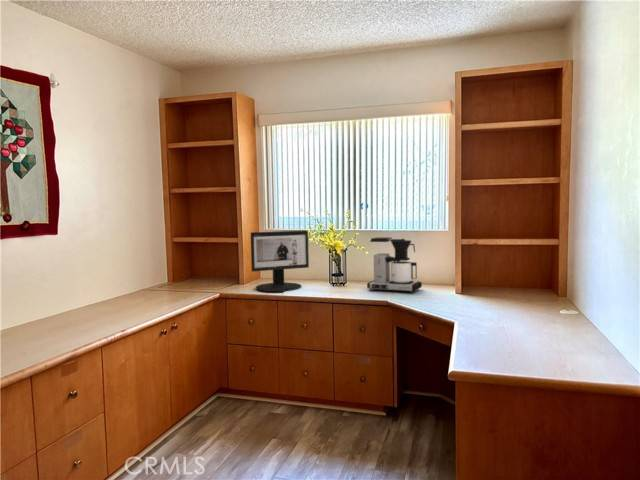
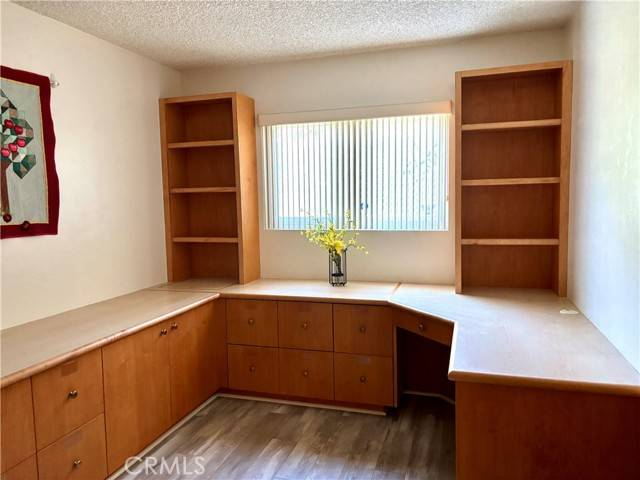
- coffee maker [366,236,423,294]
- computer monitor [250,229,310,293]
